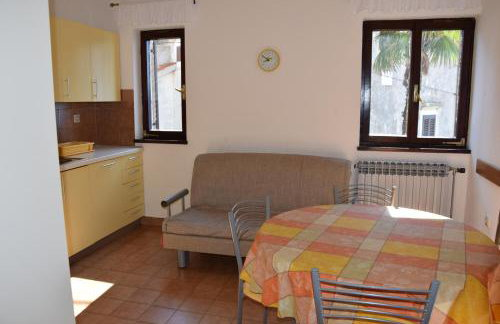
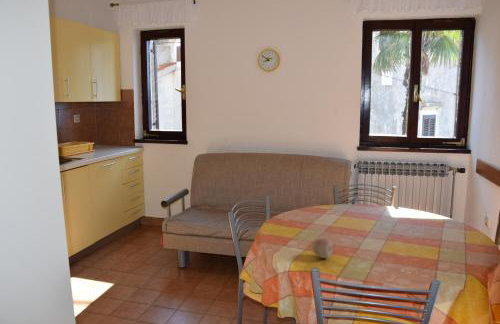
+ fruit [311,237,334,259]
